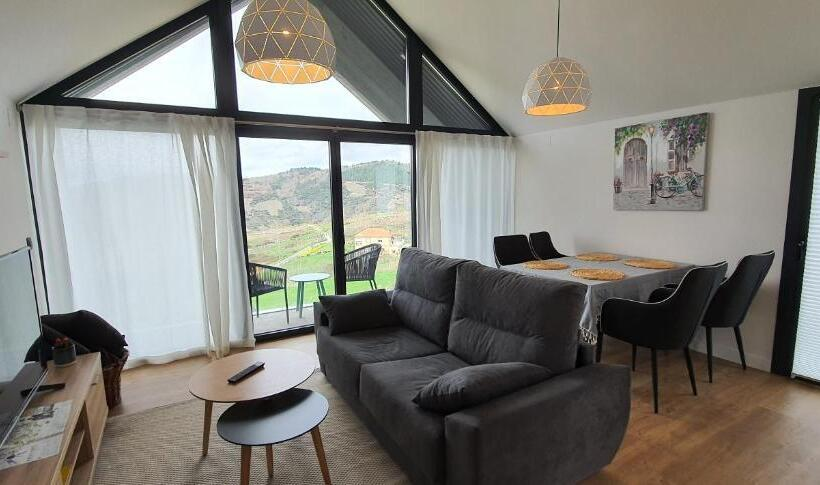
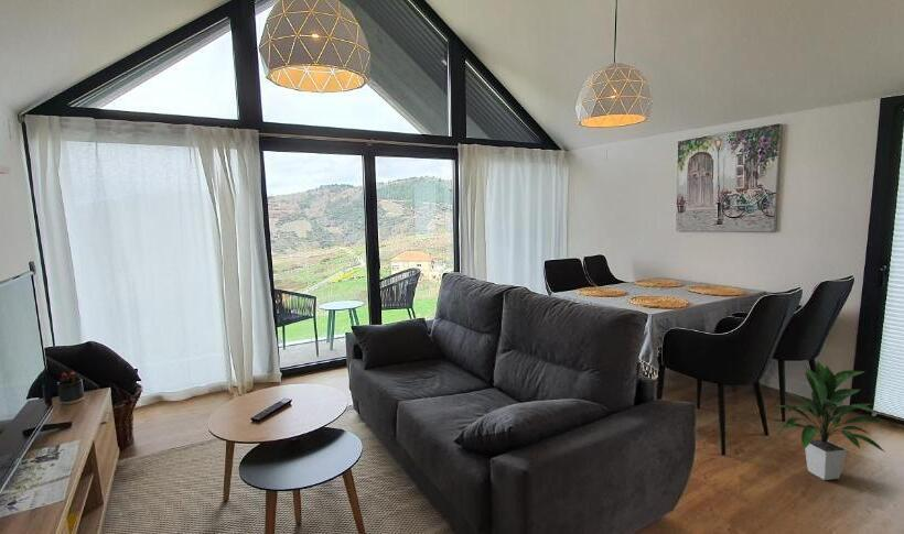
+ indoor plant [776,361,892,481]
